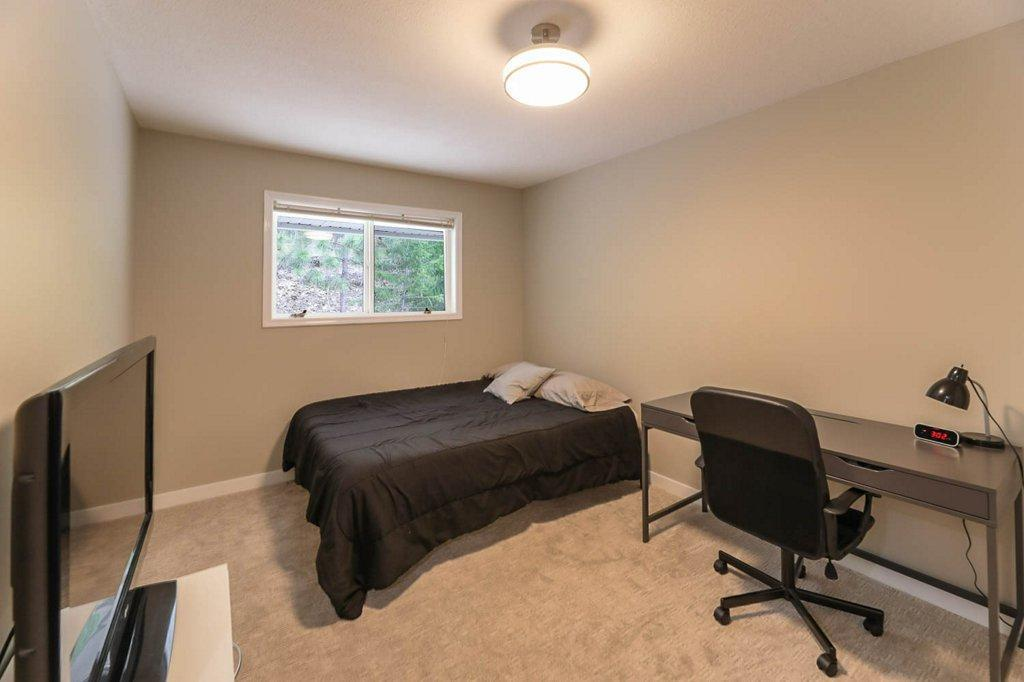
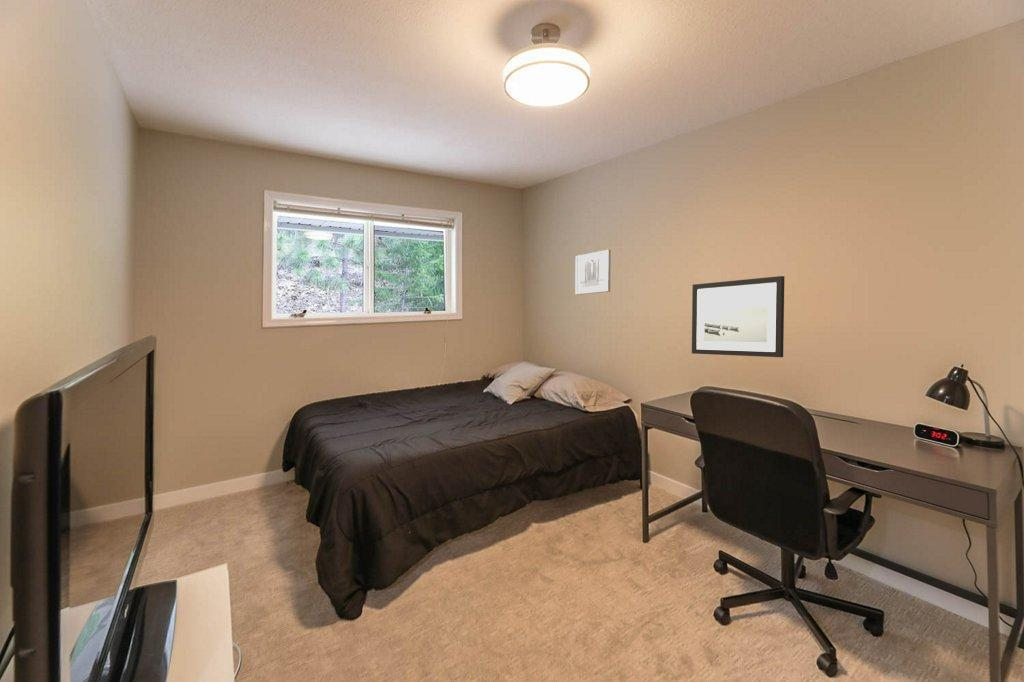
+ wall art [691,275,786,358]
+ wall art [574,249,612,296]
